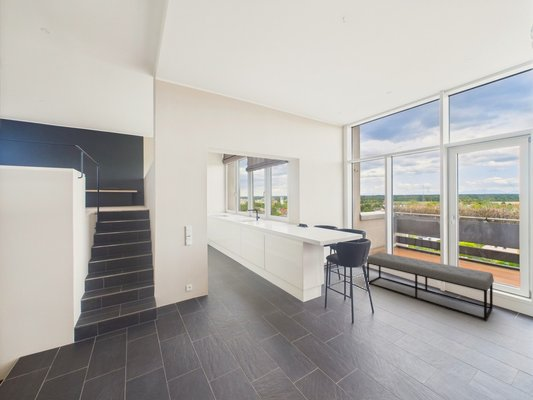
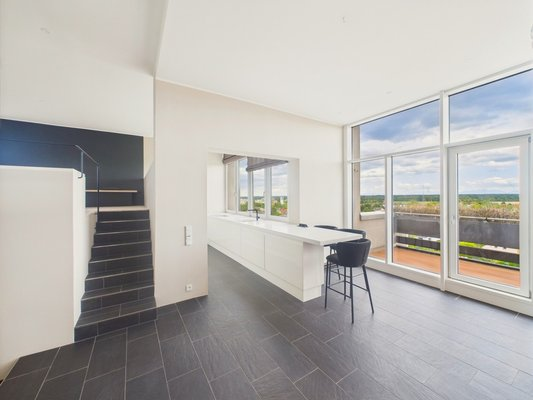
- bench [366,251,495,322]
